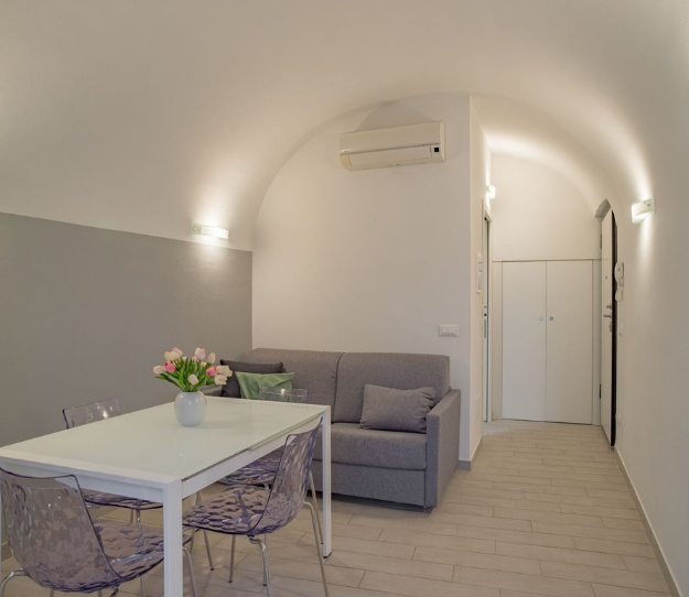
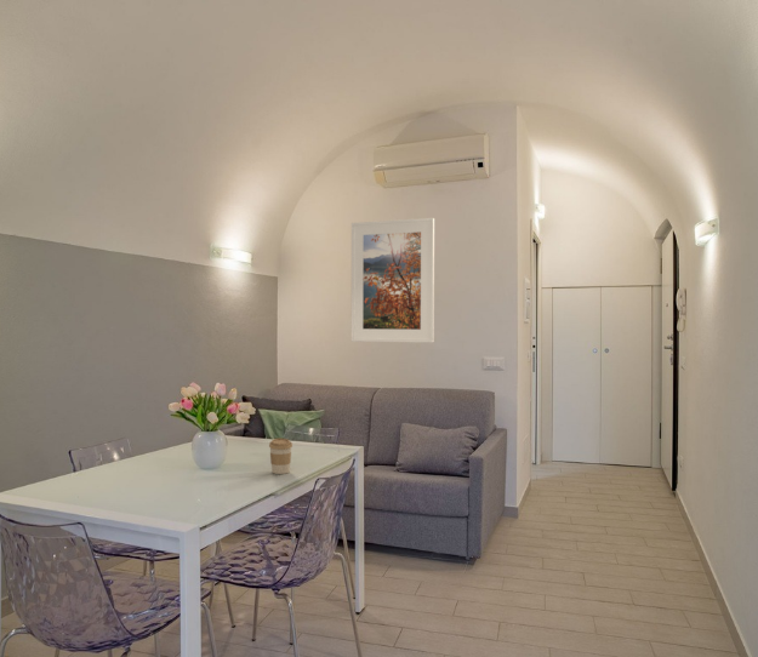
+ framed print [350,217,435,344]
+ coffee cup [268,438,293,475]
